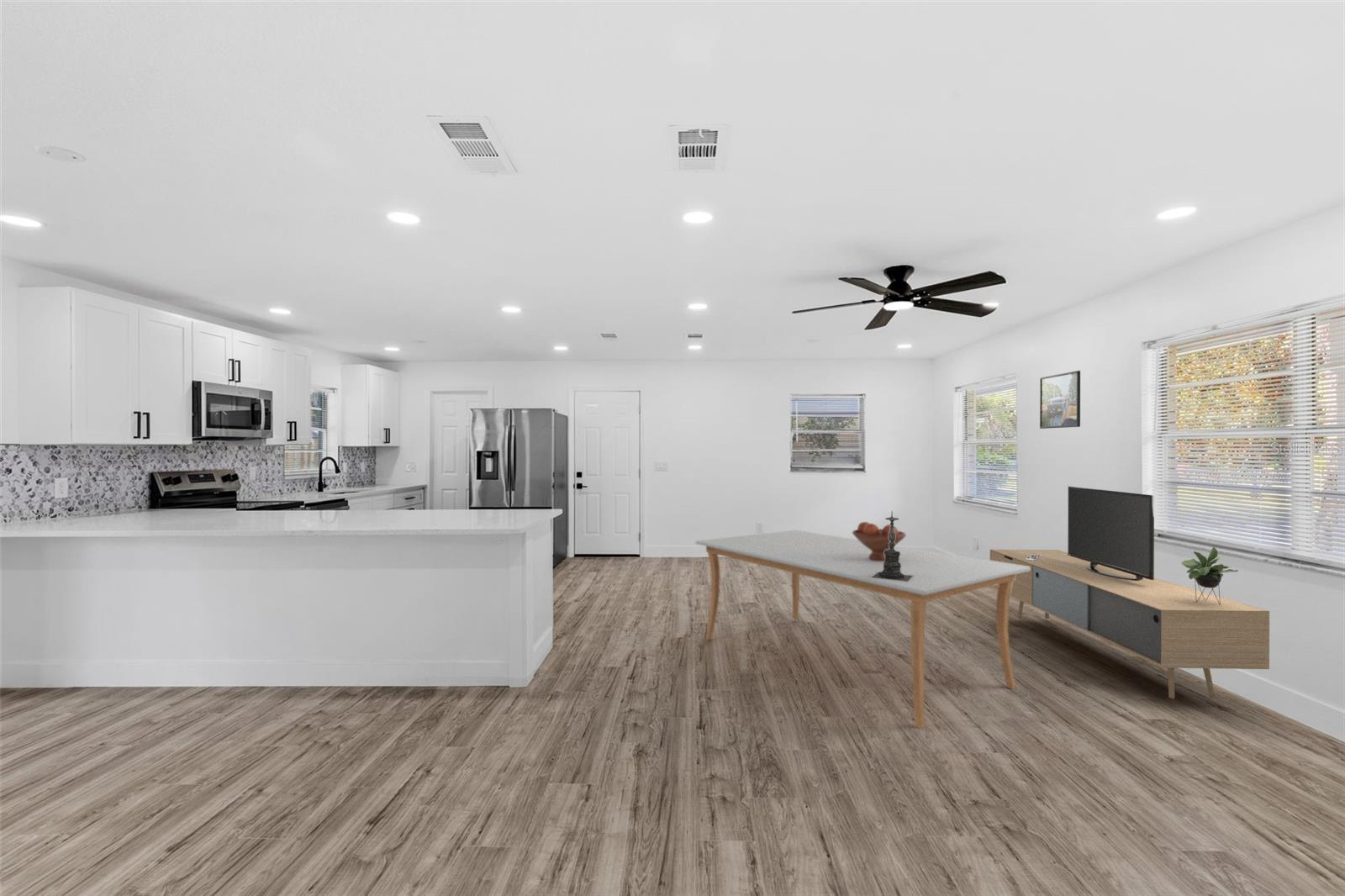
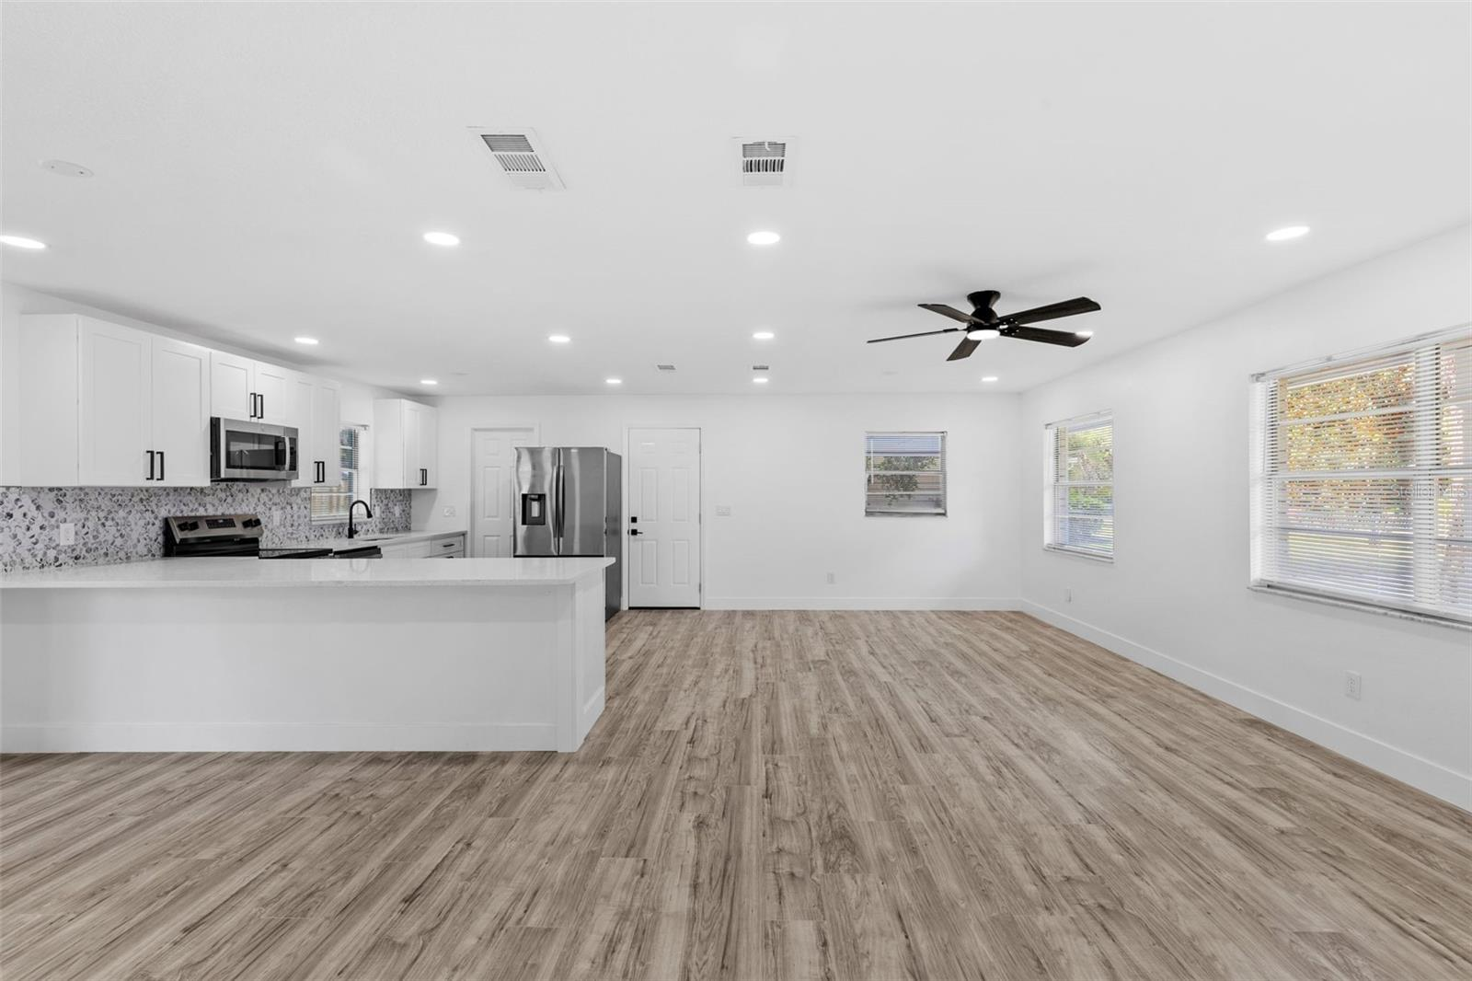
- fruit bowl [852,521,907,561]
- media console [989,486,1270,700]
- dining table [695,530,1030,730]
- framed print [1039,370,1081,430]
- candle holder [872,511,913,582]
